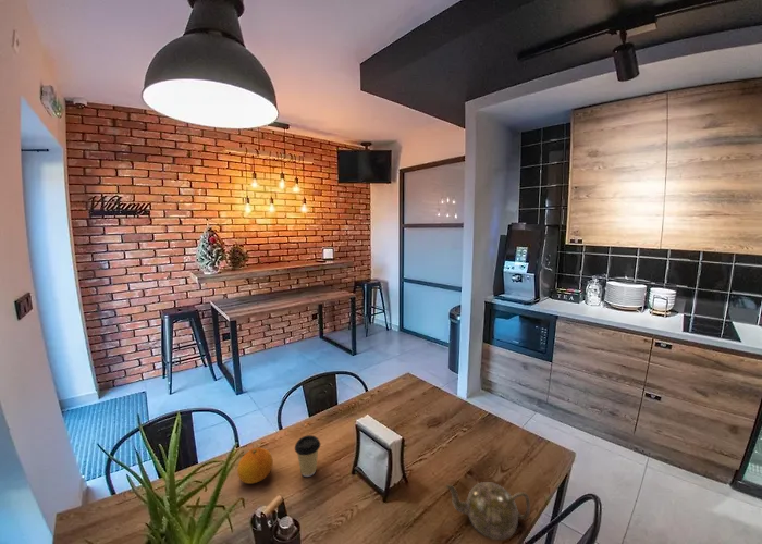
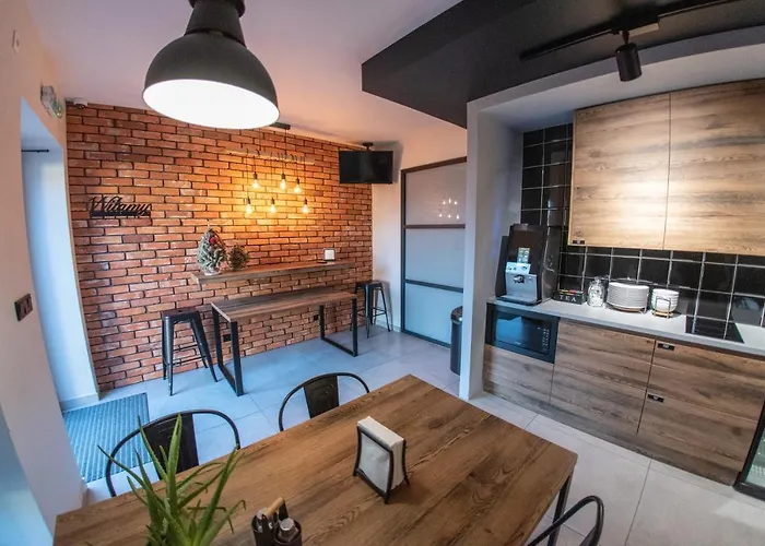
- coffee cup [294,434,321,478]
- fruit [236,446,274,484]
- teapot [445,481,531,541]
